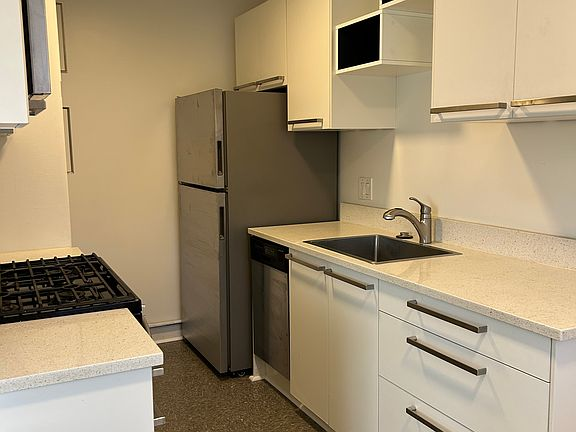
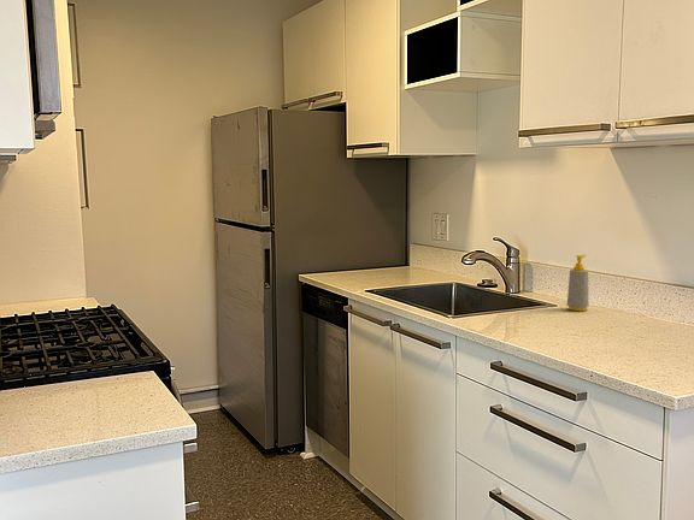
+ soap bottle [566,254,590,312]
